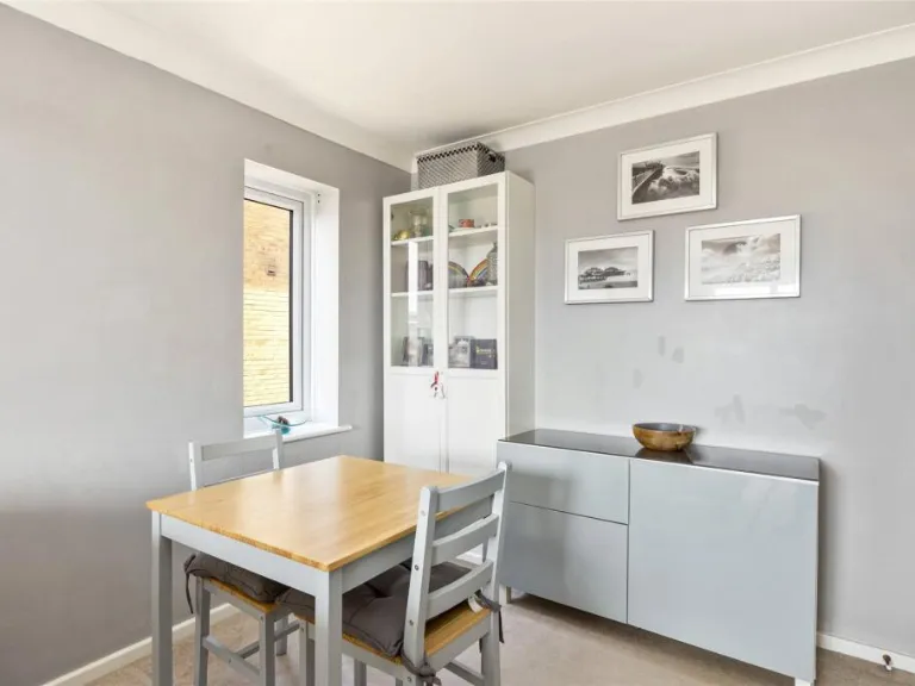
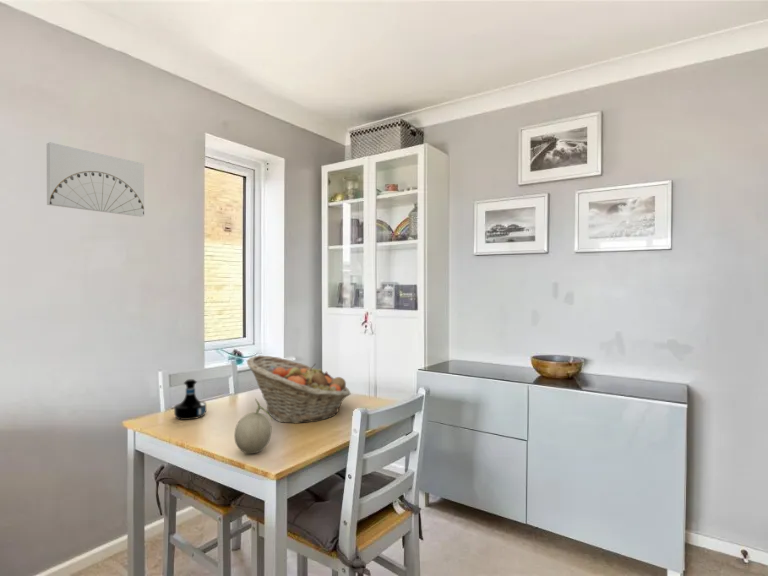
+ fruit basket [246,354,351,424]
+ wall art [46,141,145,218]
+ fruit [233,397,274,455]
+ tequila bottle [173,378,207,421]
